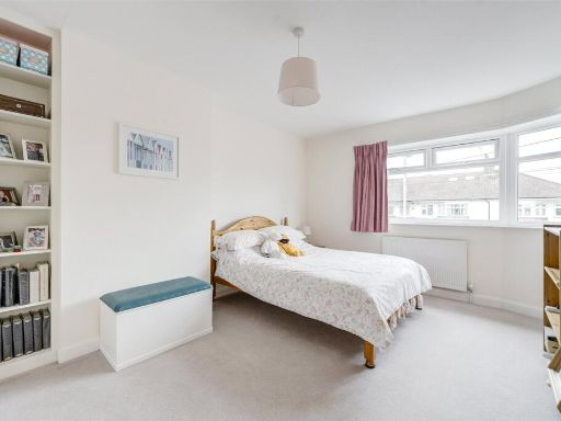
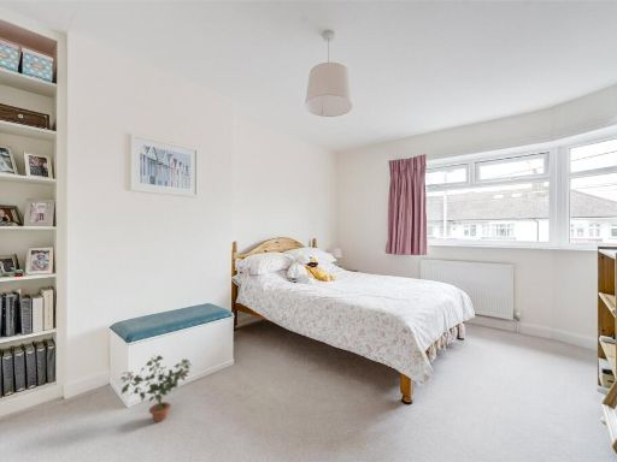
+ potted plant [119,355,193,424]
